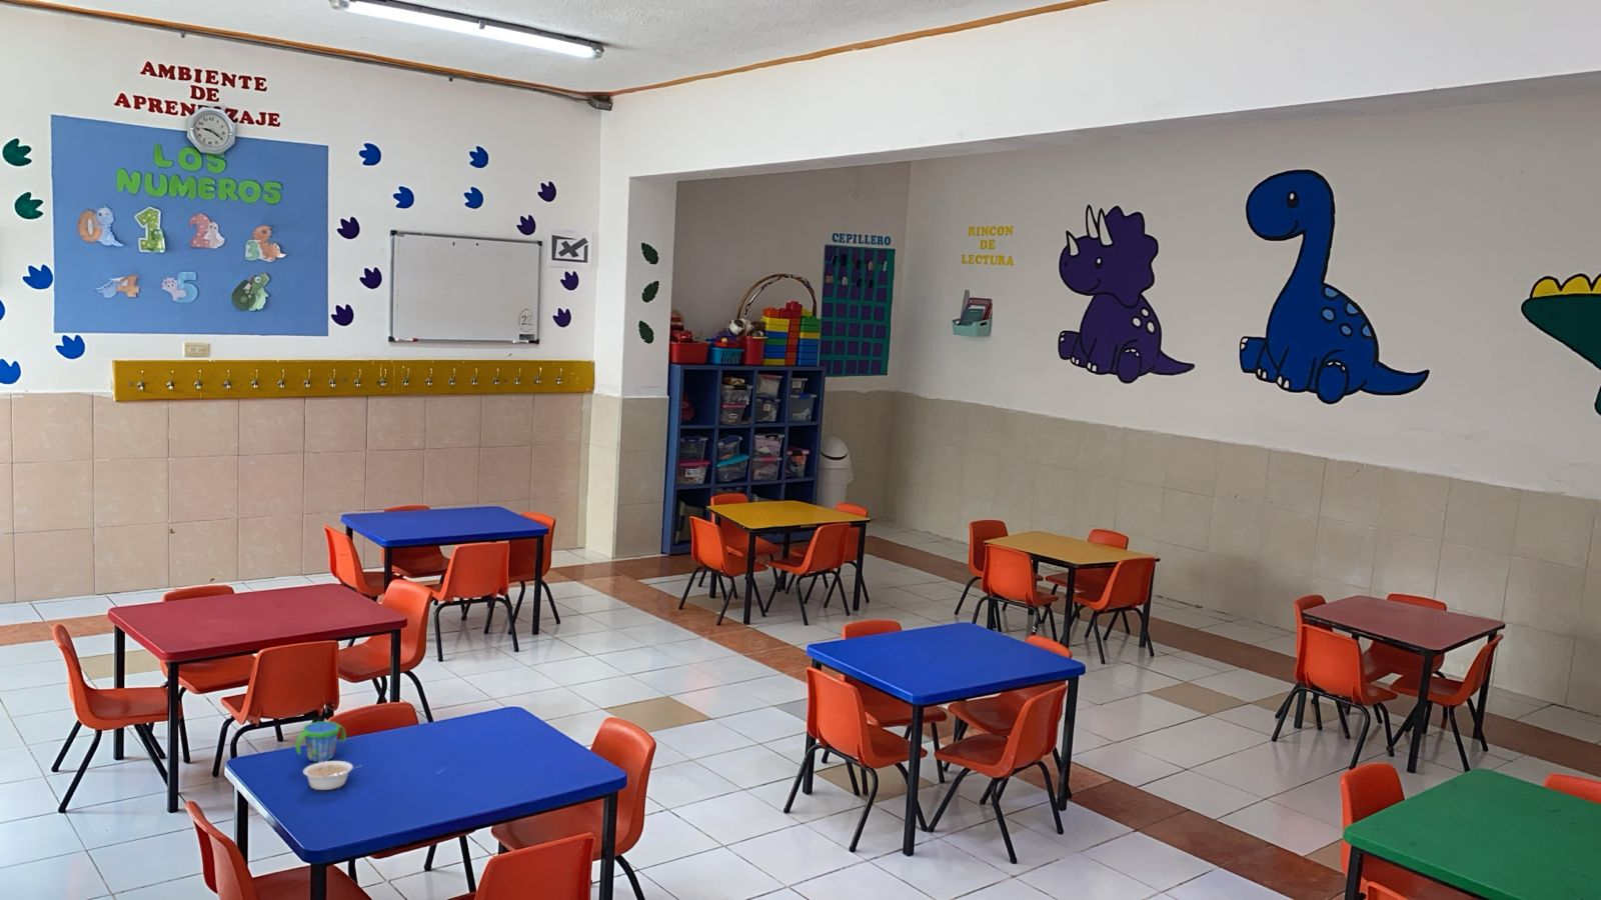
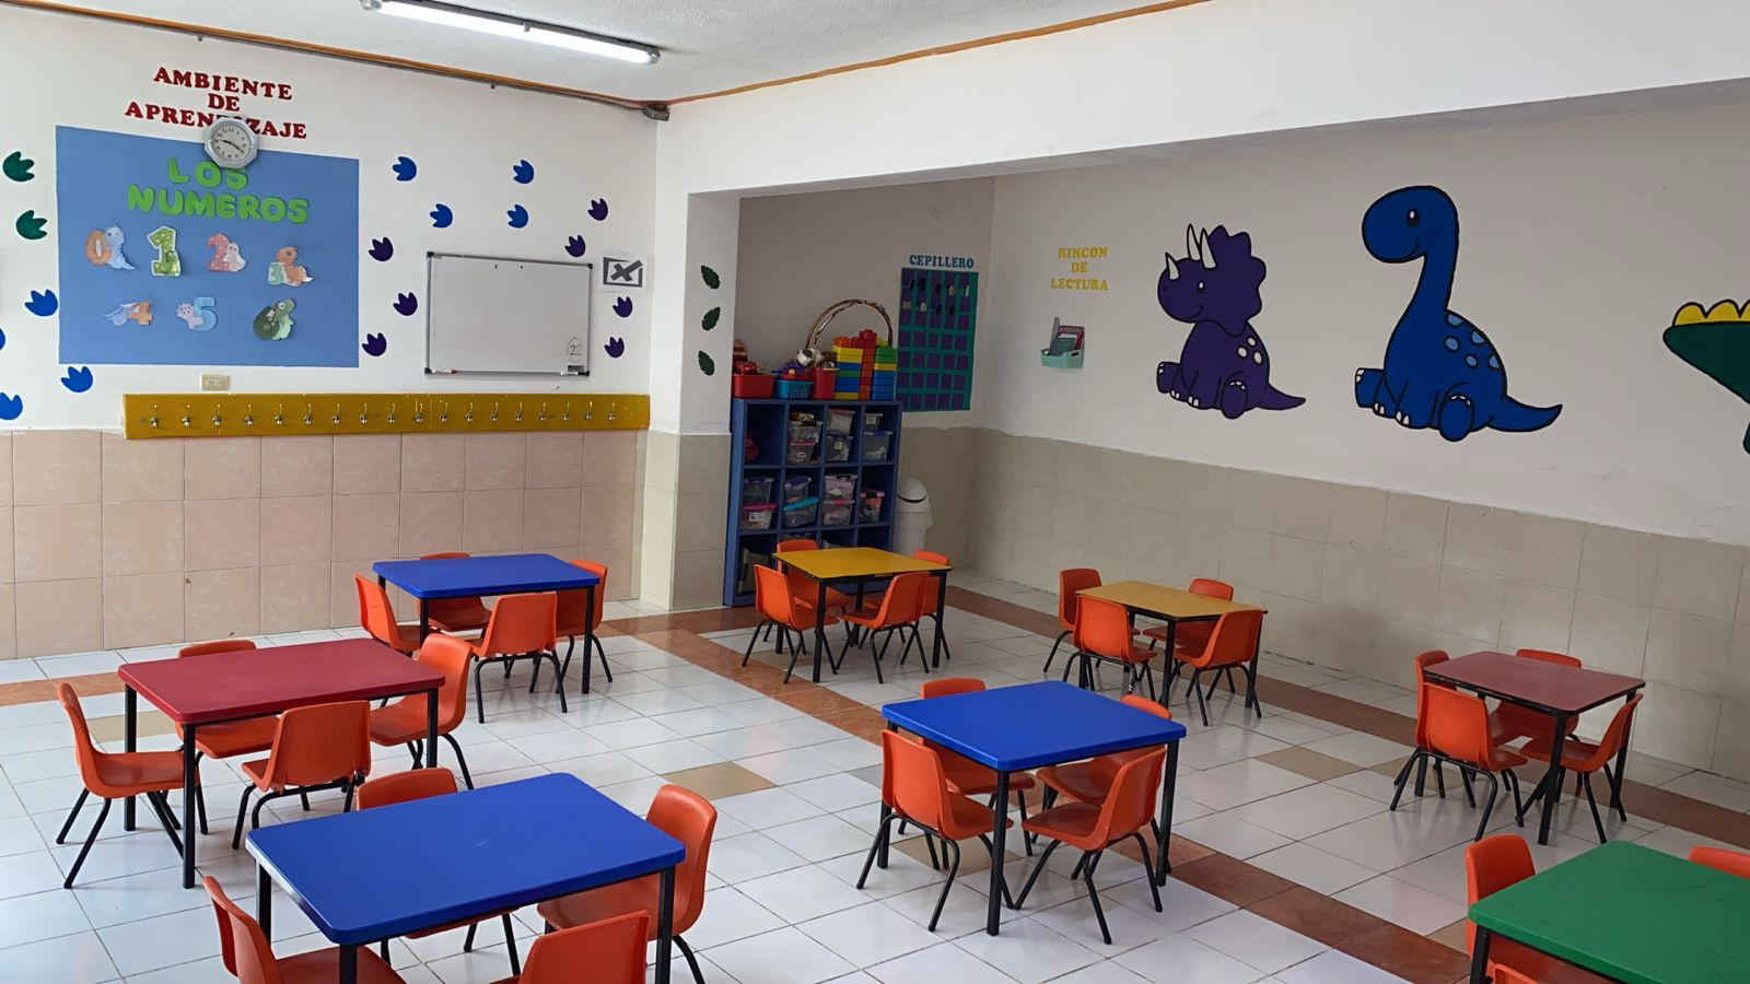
- snack cup [295,720,347,763]
- legume [302,760,363,791]
